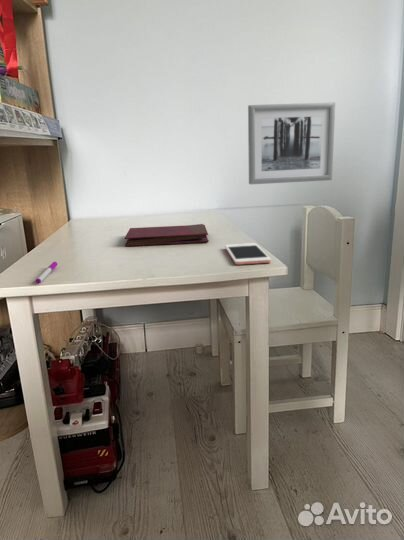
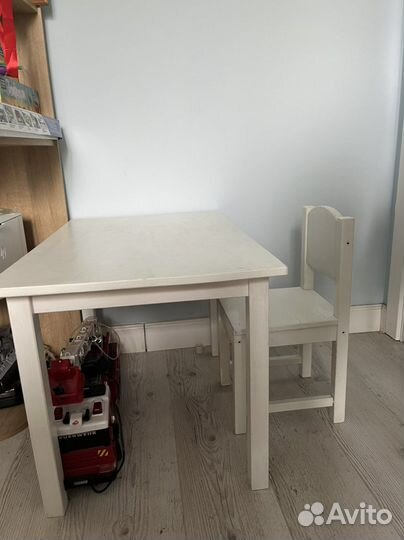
- book [123,223,209,247]
- pen [35,261,58,284]
- wall art [247,101,336,185]
- cell phone [224,242,272,266]
